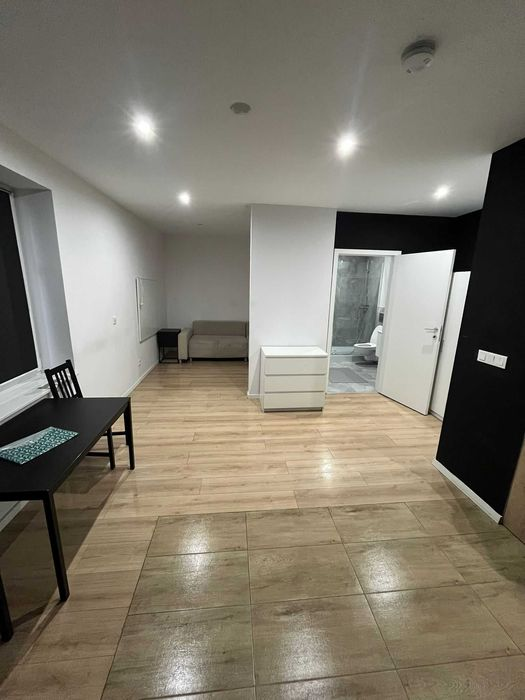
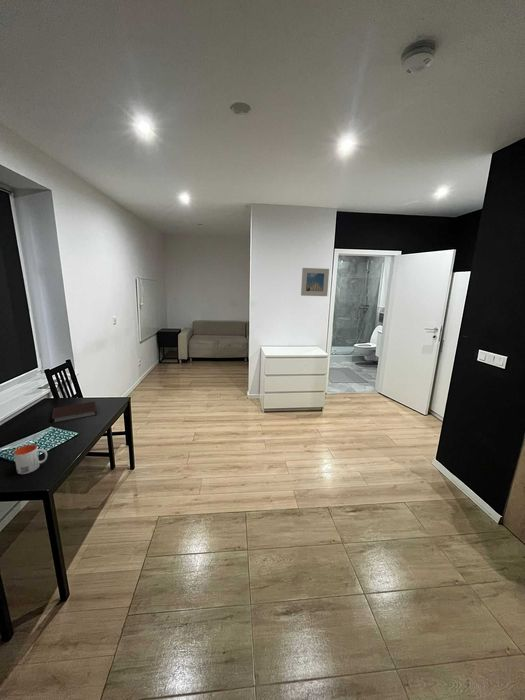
+ mug [13,444,48,475]
+ notebook [51,401,98,424]
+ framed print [300,267,330,297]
